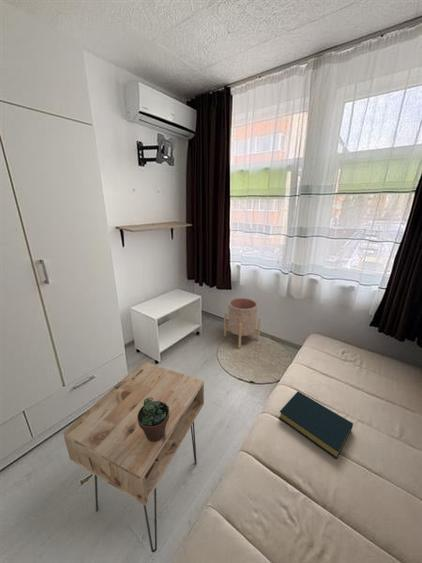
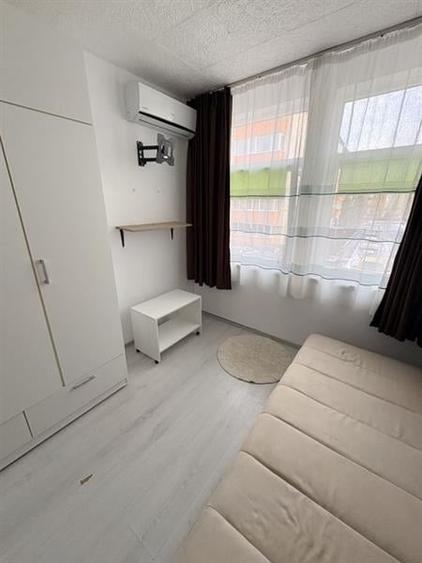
- succulent plant [137,397,169,442]
- planter [223,297,262,349]
- hardback book [278,391,354,460]
- nightstand [62,360,205,553]
